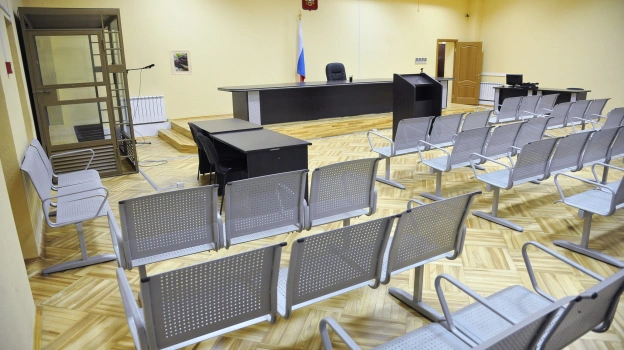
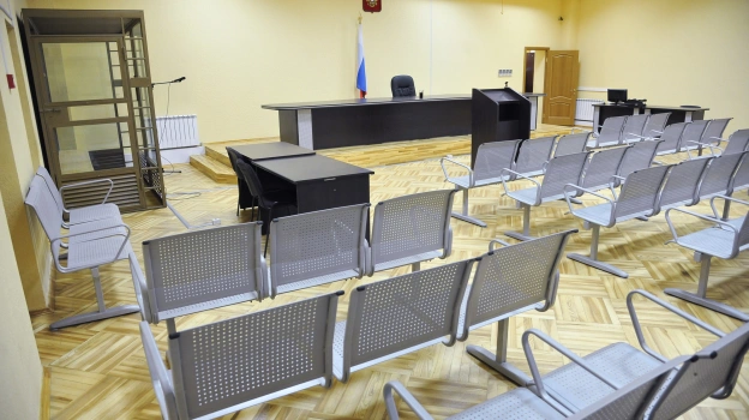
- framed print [168,49,193,76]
